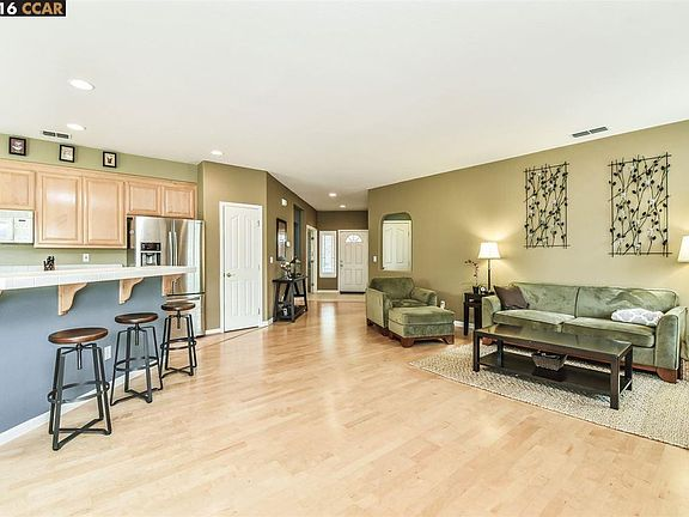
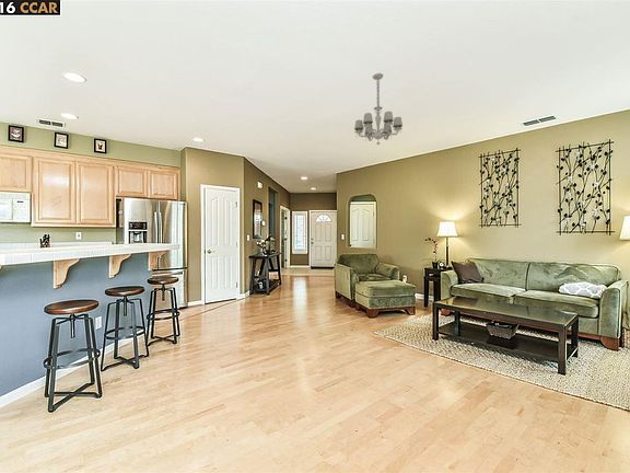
+ chandelier [353,72,404,146]
